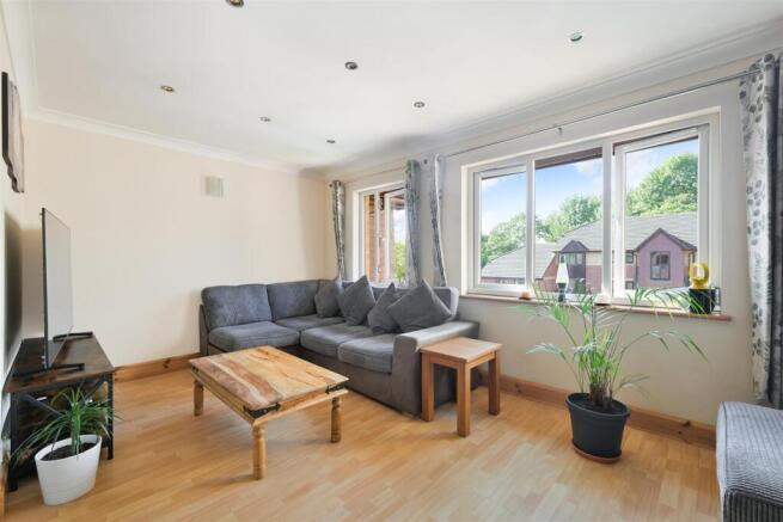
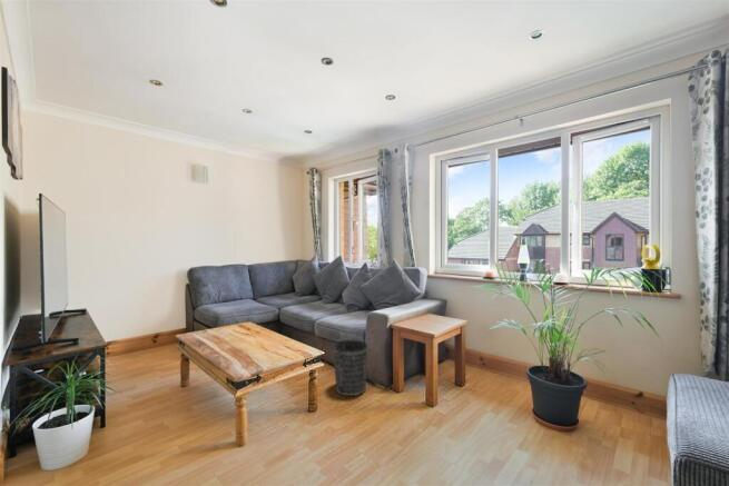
+ wastebasket [332,339,370,397]
